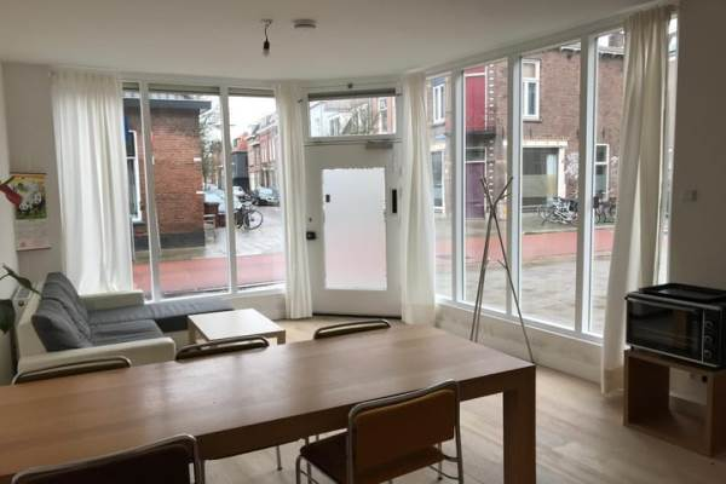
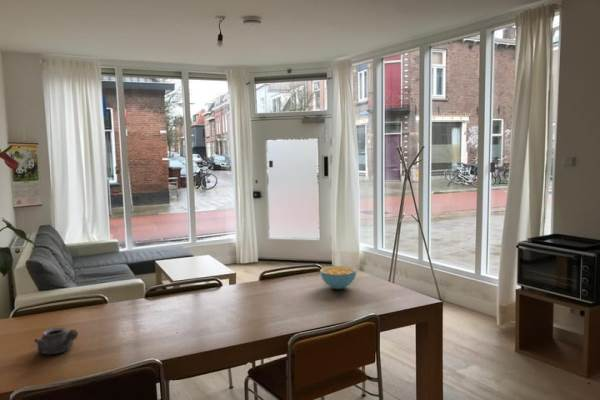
+ cereal bowl [319,265,358,290]
+ teapot [33,326,79,355]
